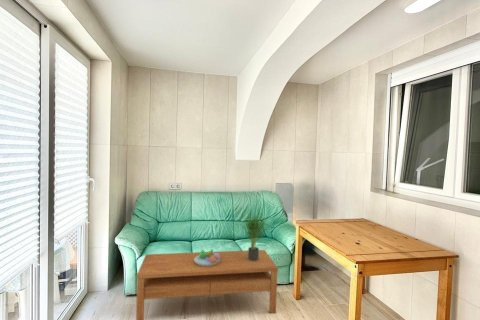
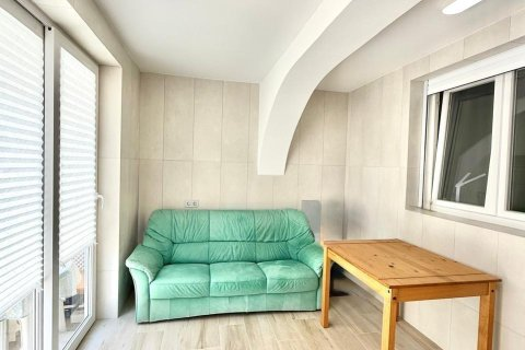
- potted plant [238,211,271,261]
- coffee table [135,249,279,320]
- fruit bowl [194,248,219,266]
